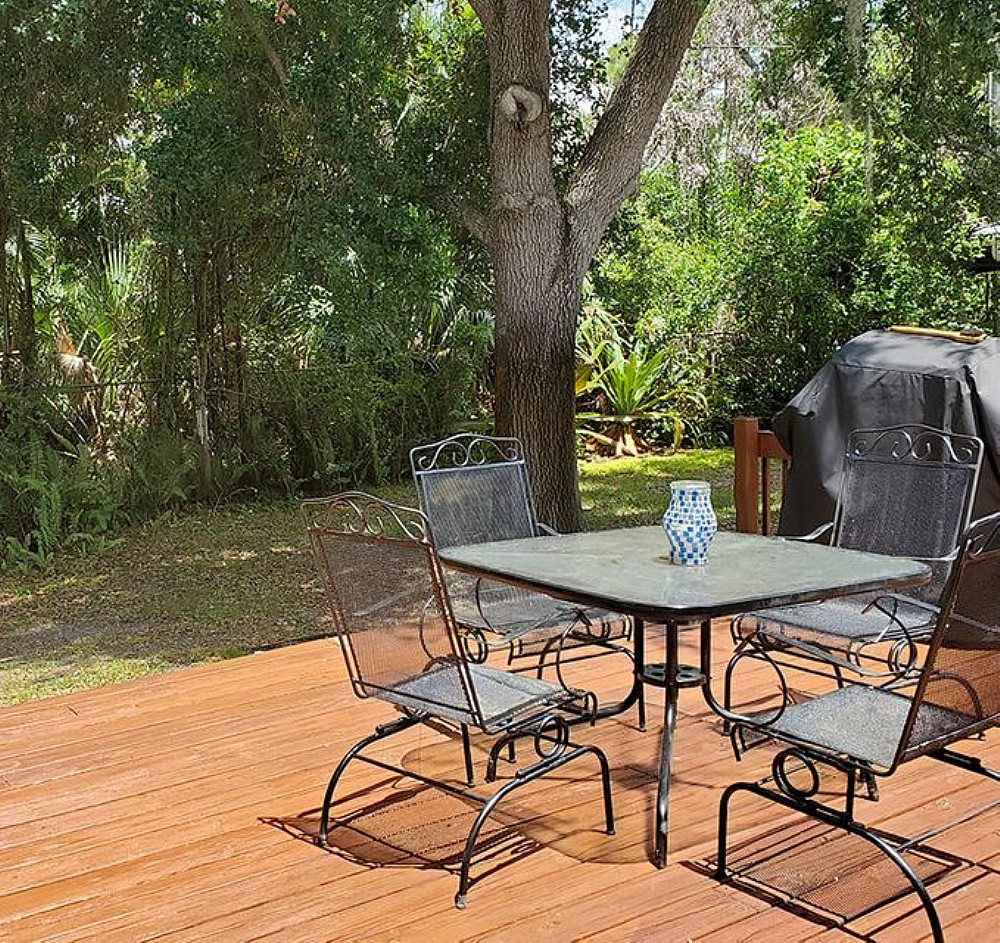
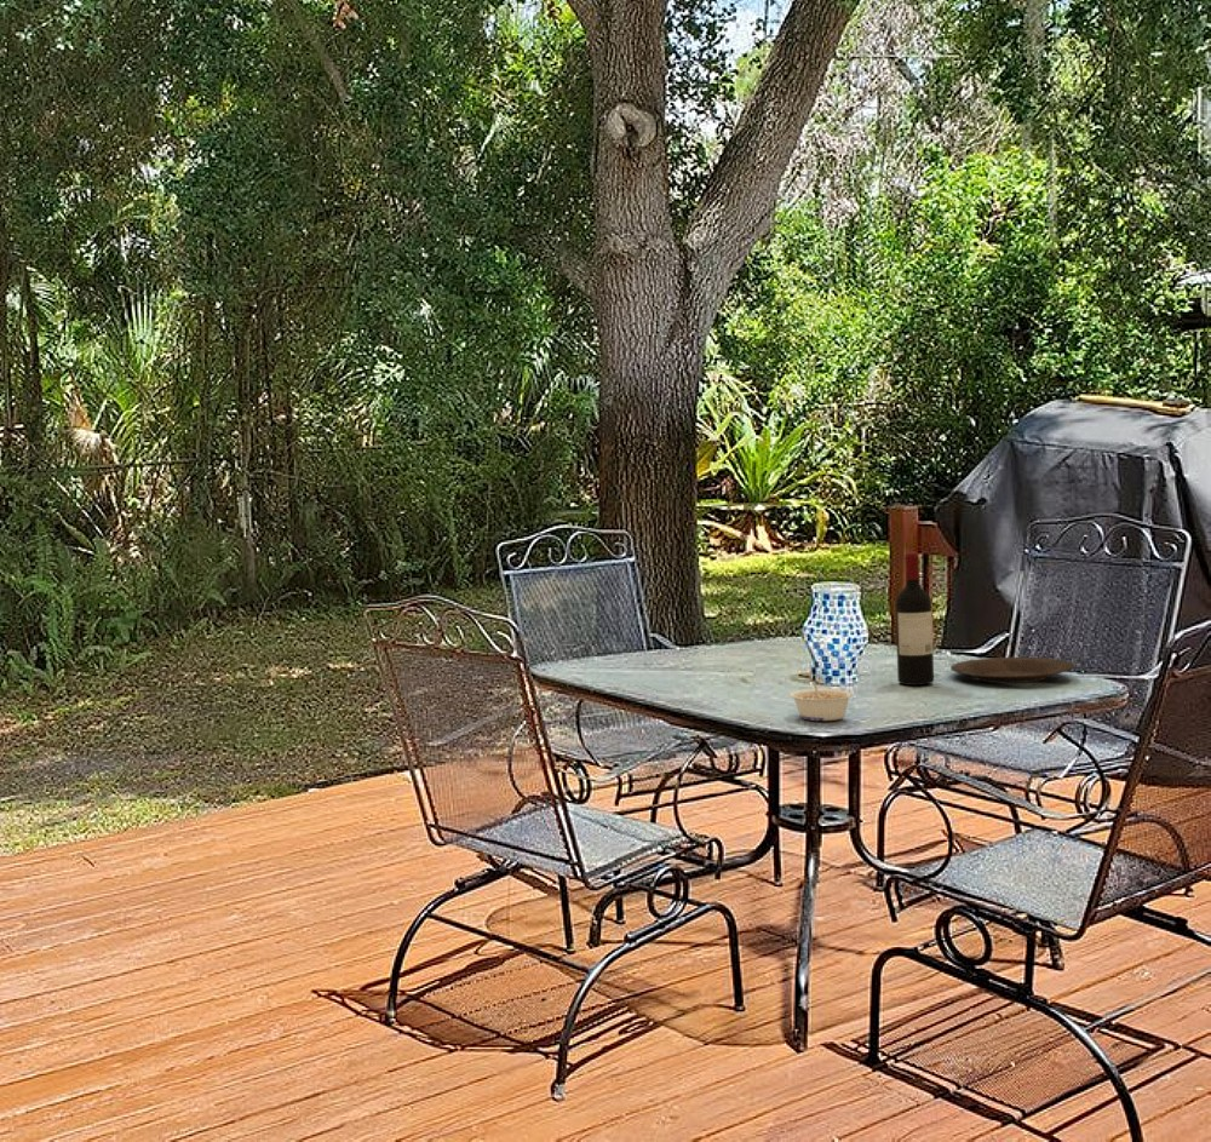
+ plate [949,656,1075,684]
+ wine bottle [894,552,935,687]
+ legume [788,681,855,722]
